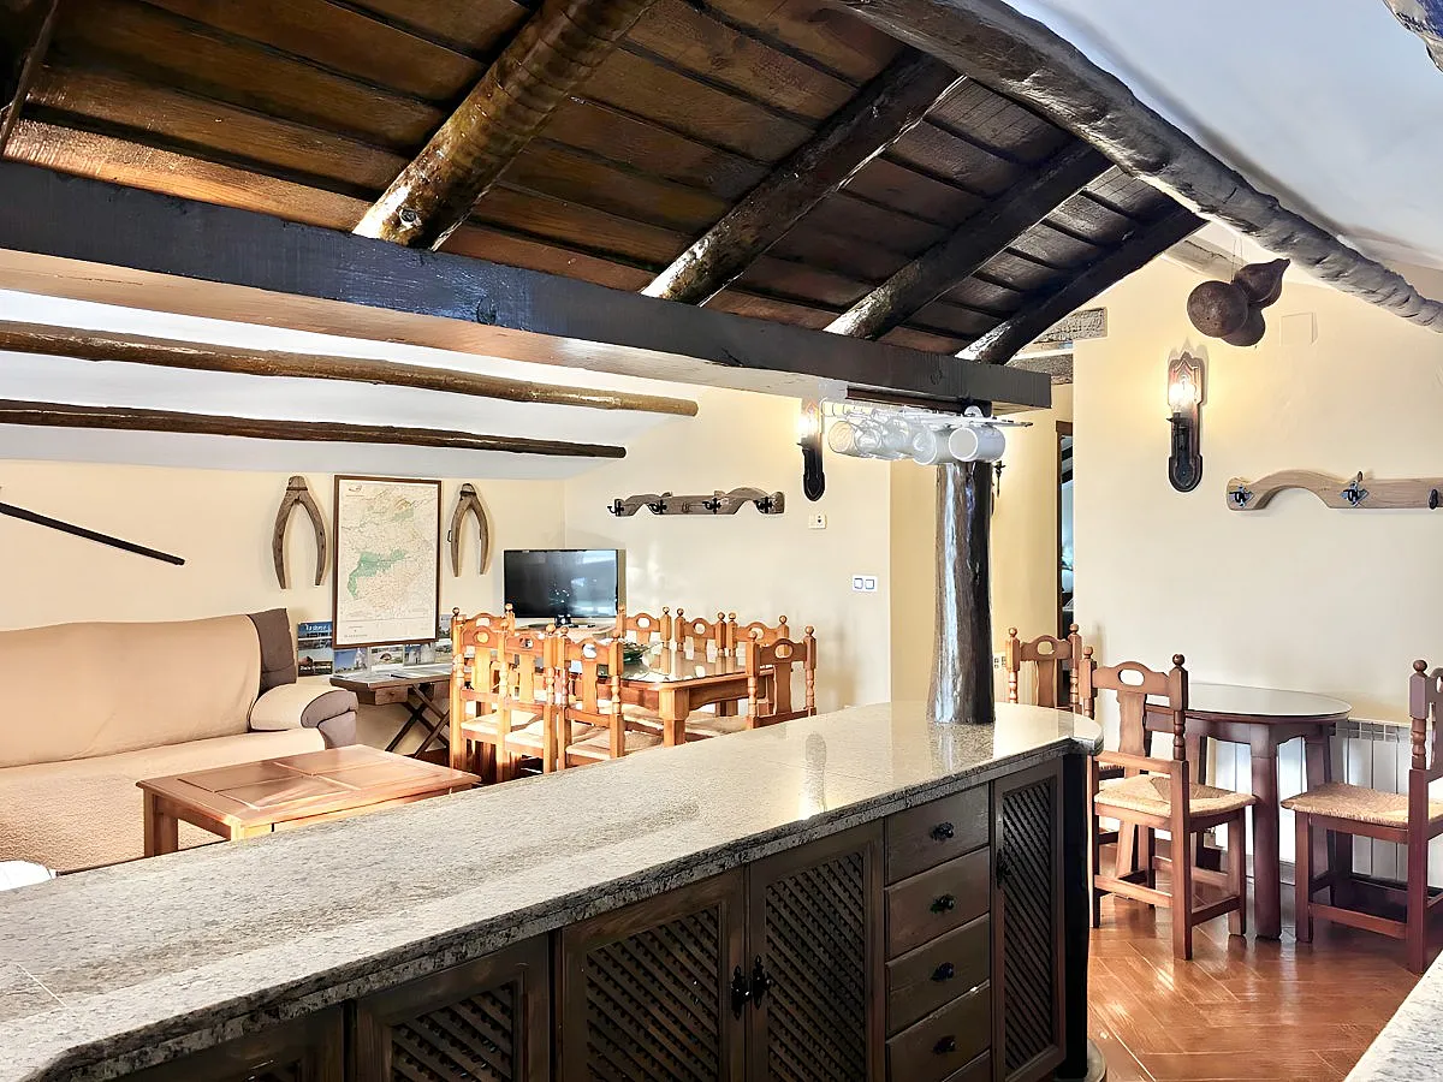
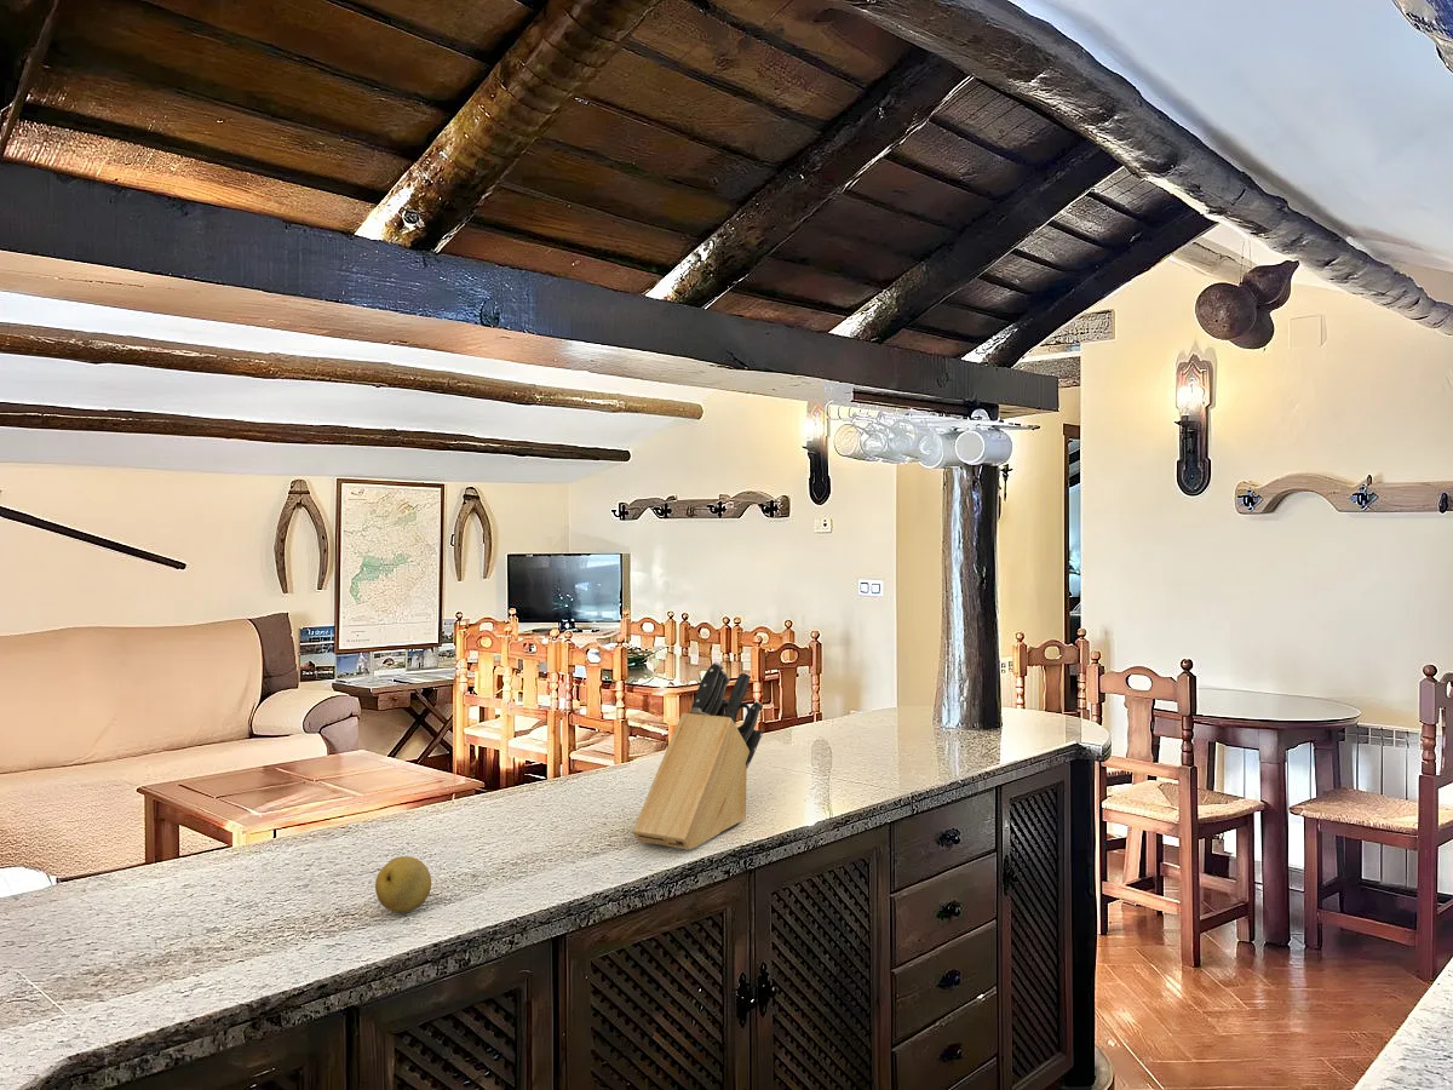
+ fruit [374,855,432,914]
+ knife block [632,661,764,851]
